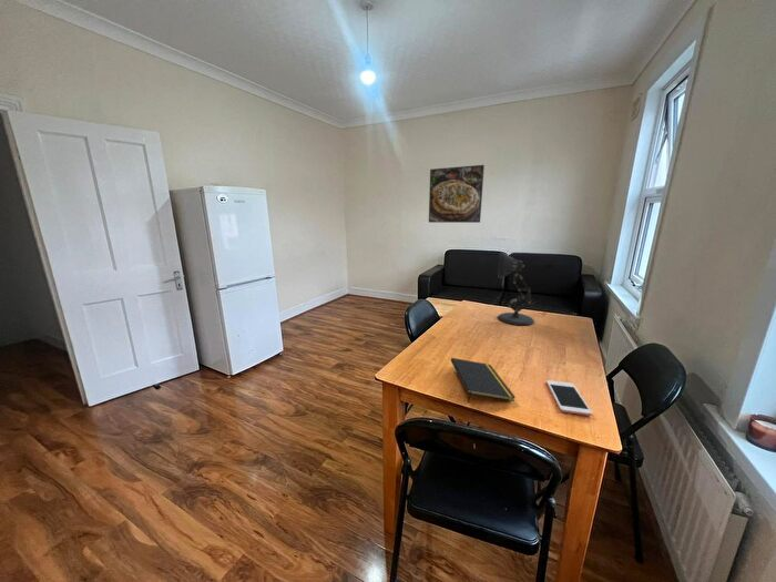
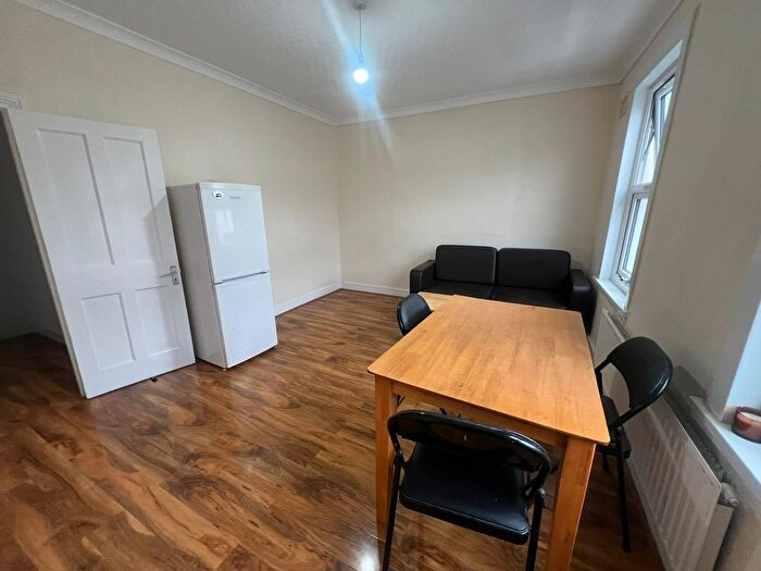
- desk lamp [497,251,535,326]
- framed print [428,164,486,224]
- cell phone [545,379,593,417]
- notepad [450,357,517,405]
